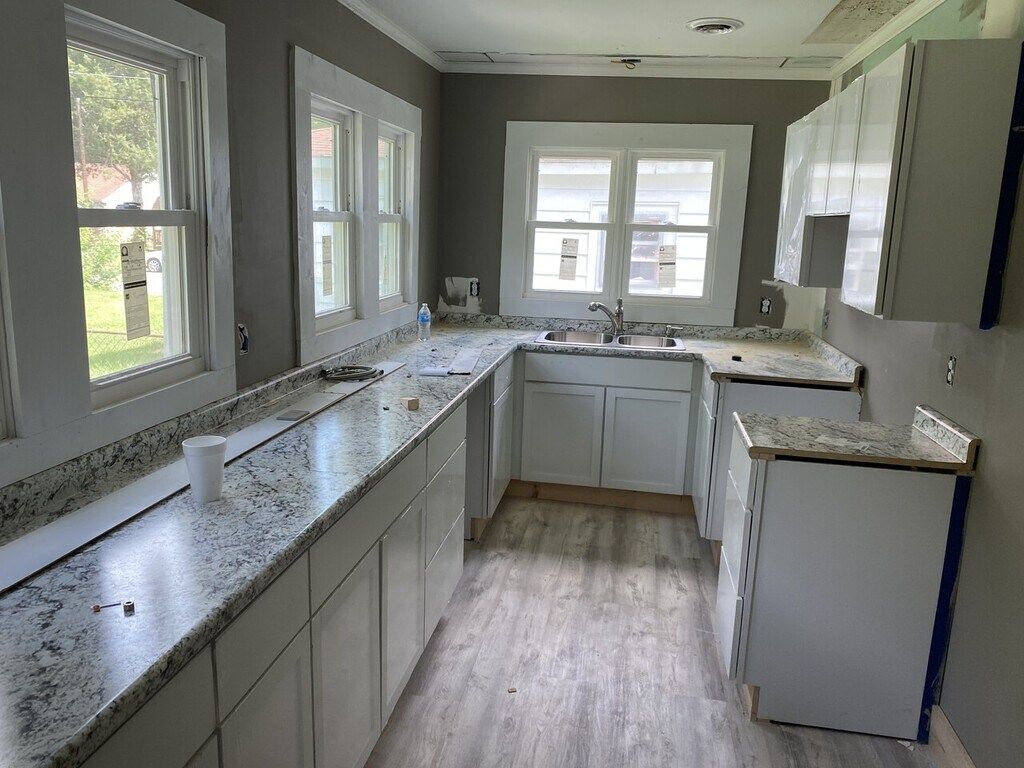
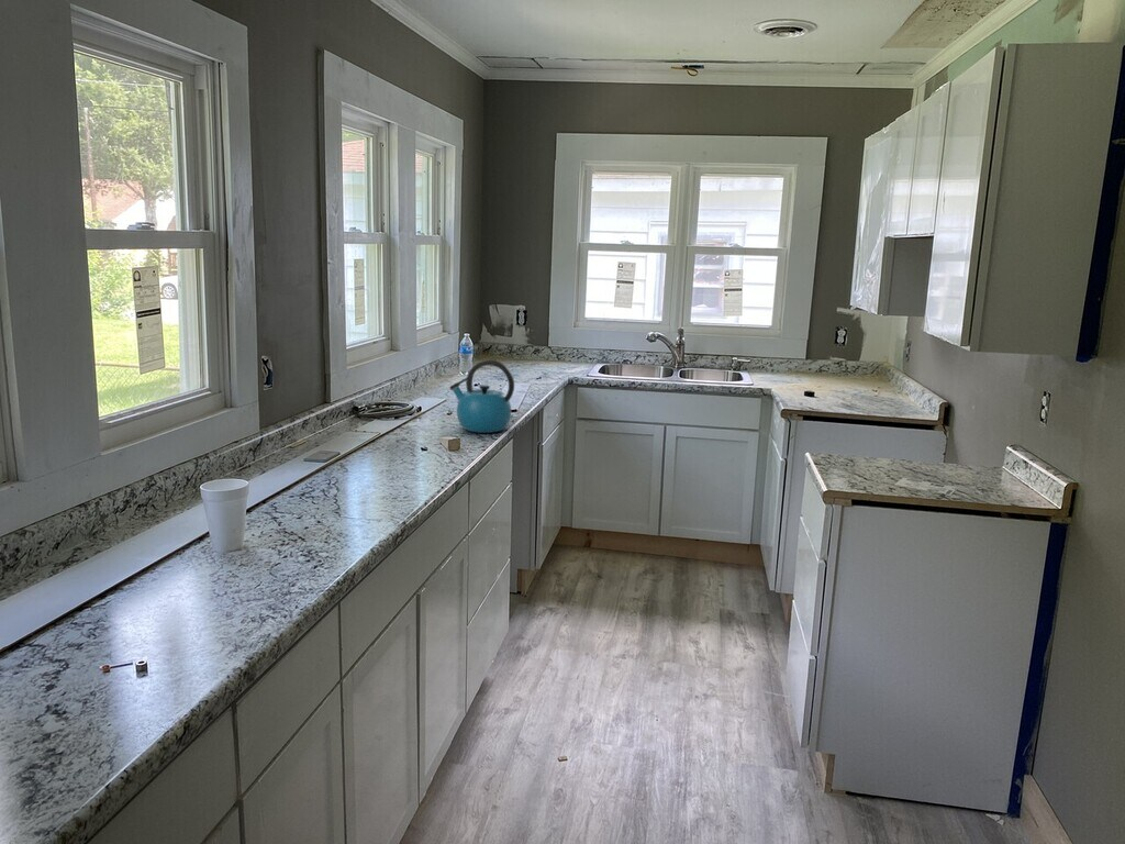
+ kettle [448,358,515,434]
